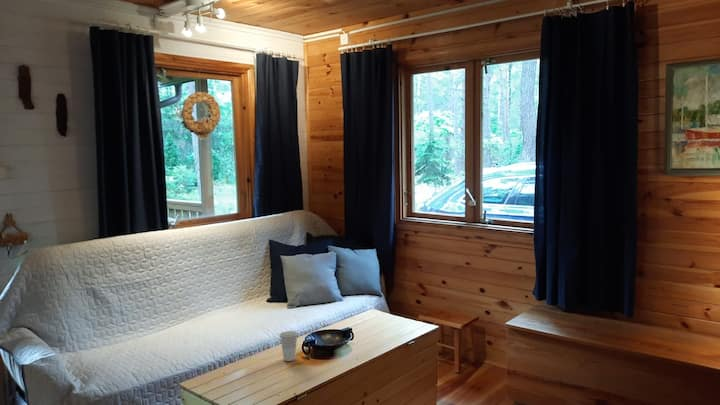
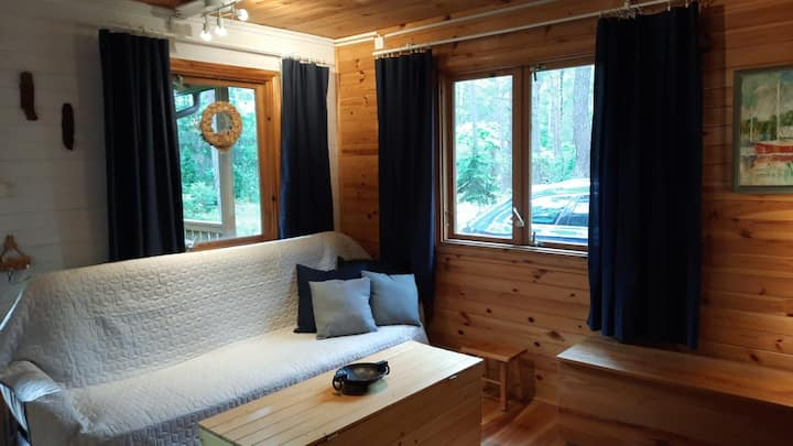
- cup [279,330,299,362]
